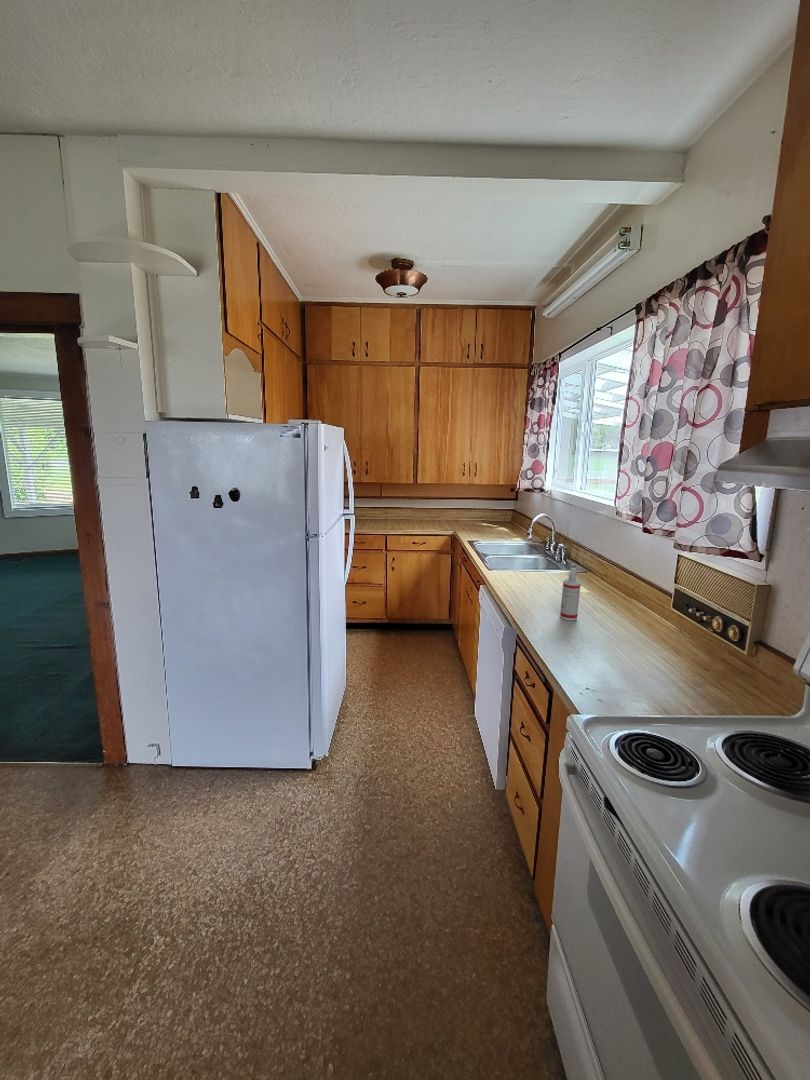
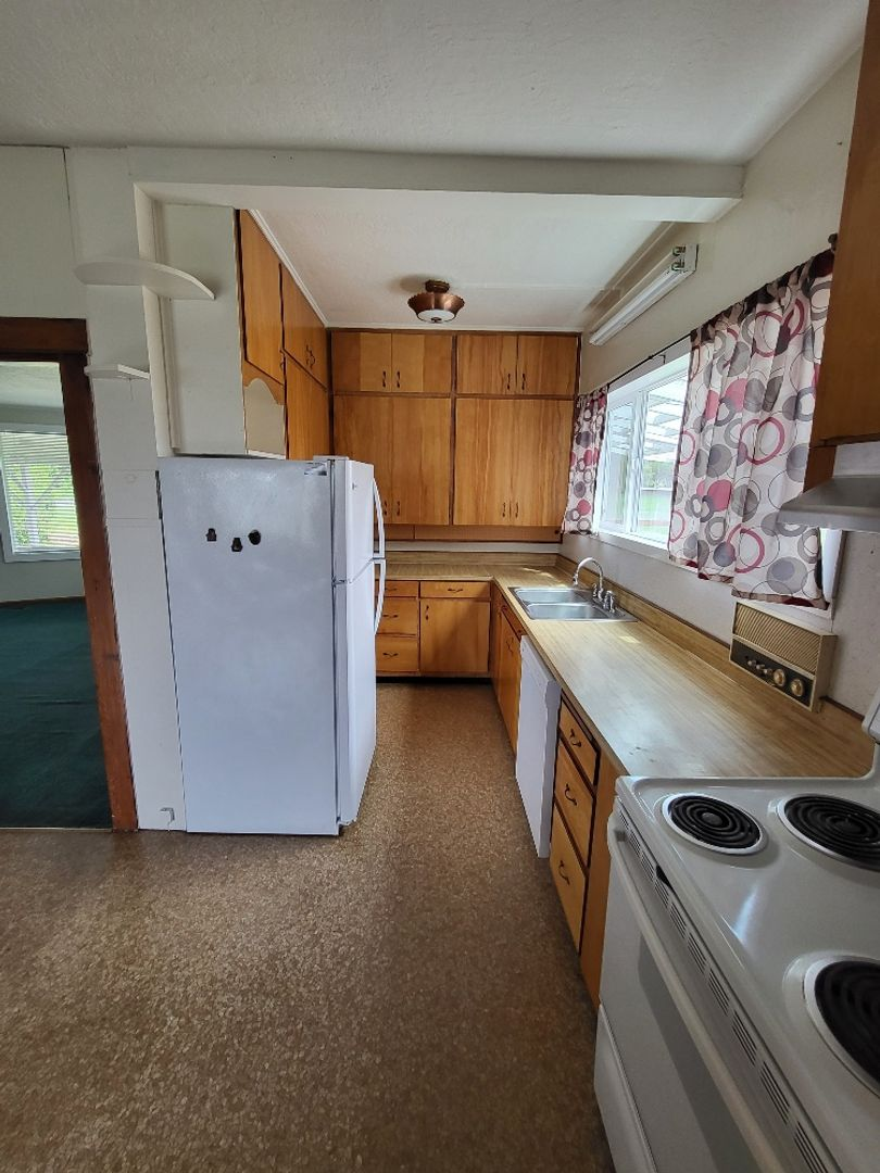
- spray bottle [559,567,582,621]
